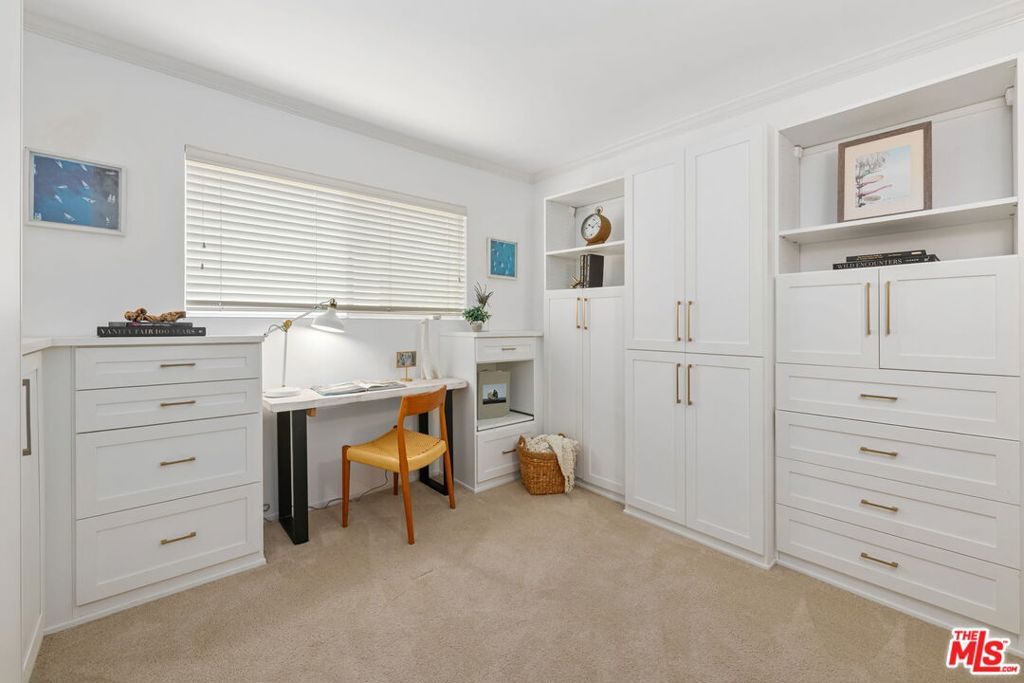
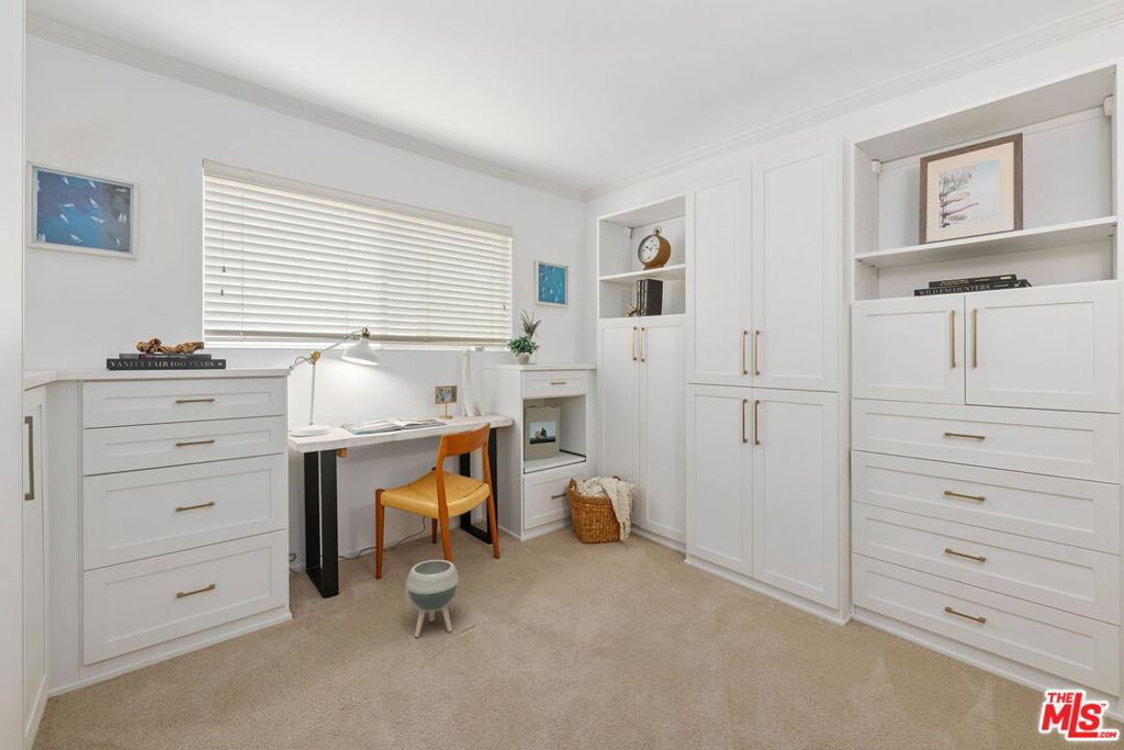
+ planter [406,559,460,638]
